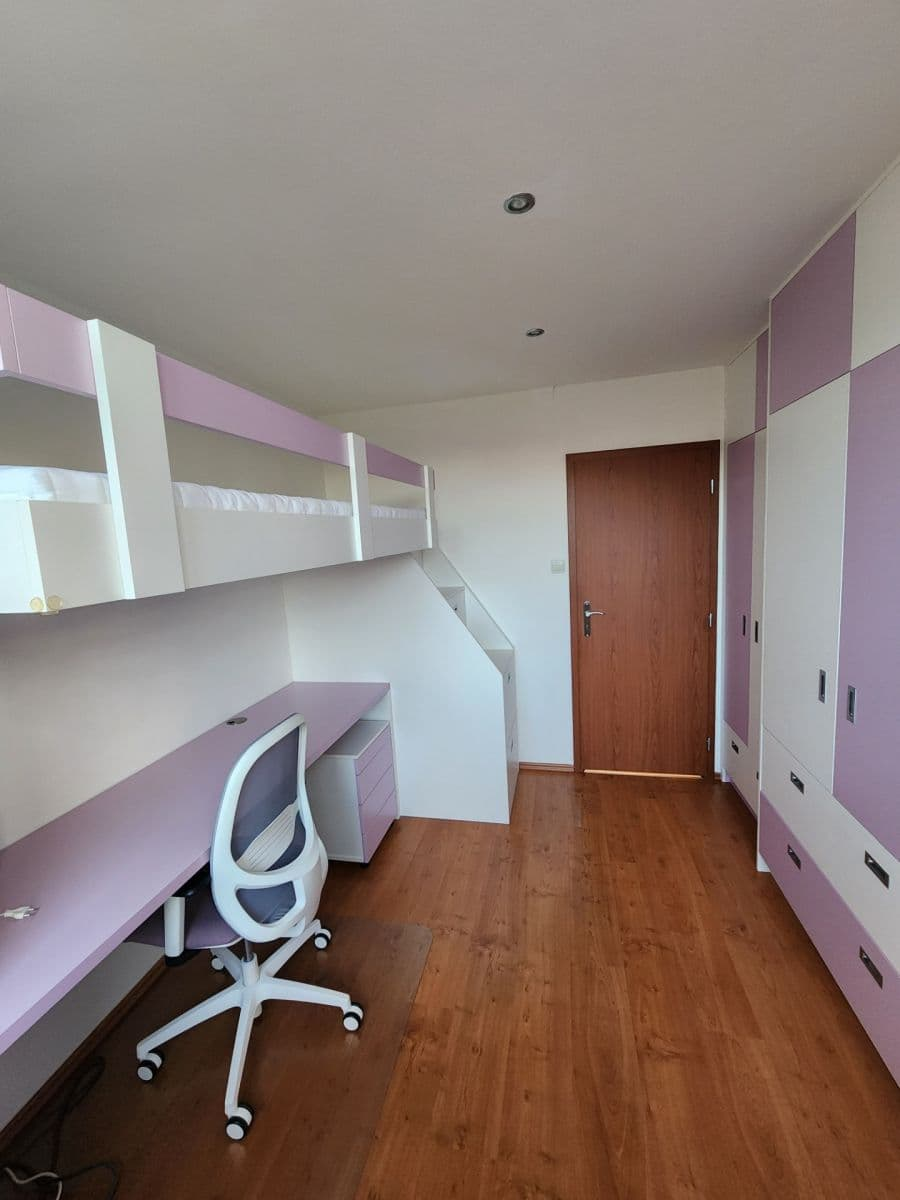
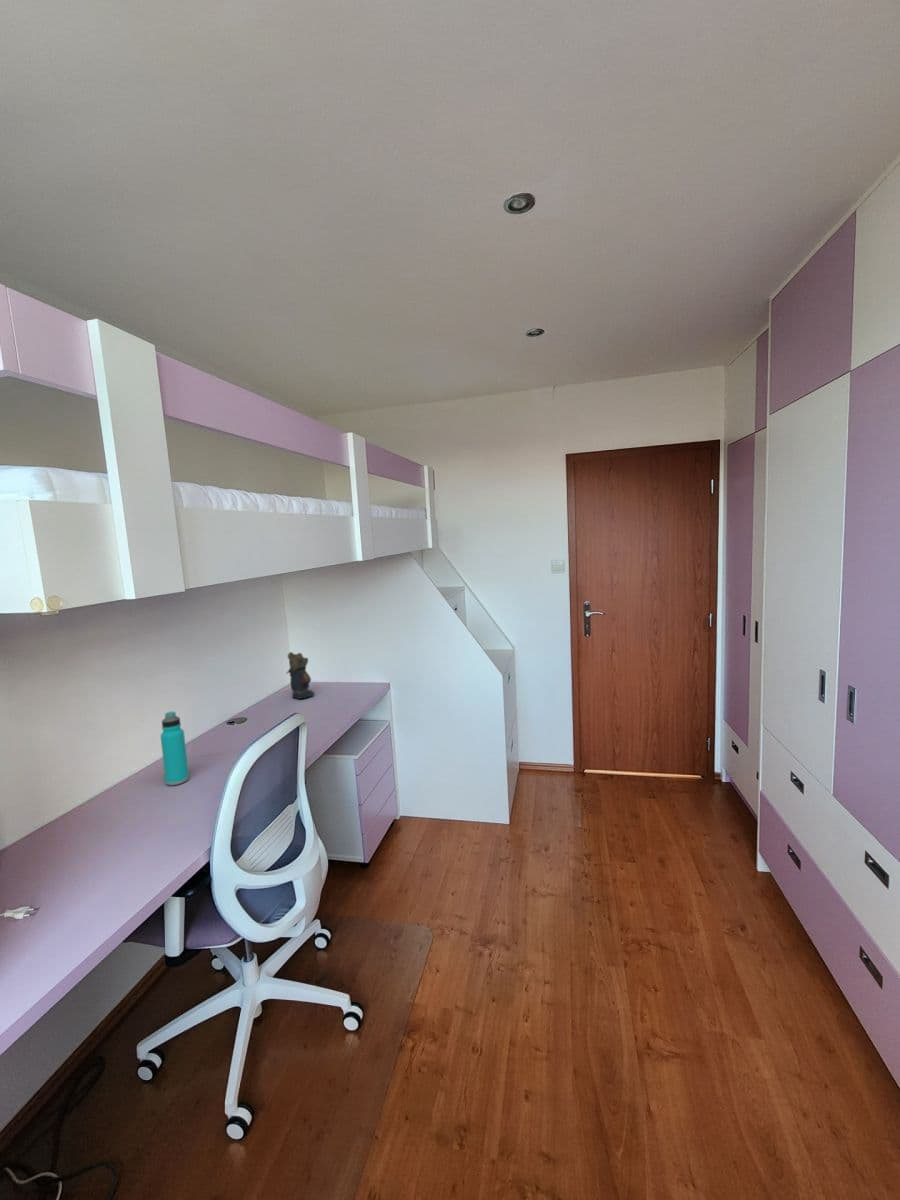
+ teddy bear [286,651,315,700]
+ water bottle [160,711,190,786]
